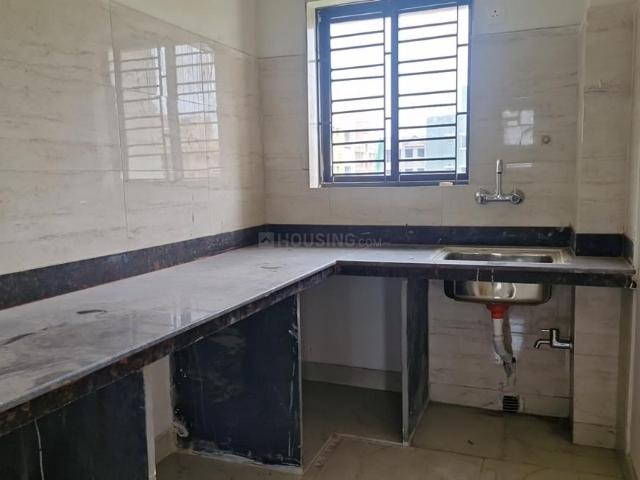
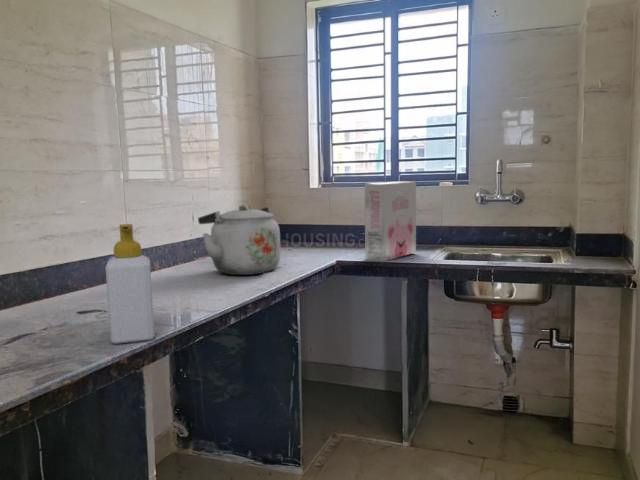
+ kettle [197,204,282,276]
+ cereal box [364,180,417,262]
+ soap bottle [105,223,156,345]
